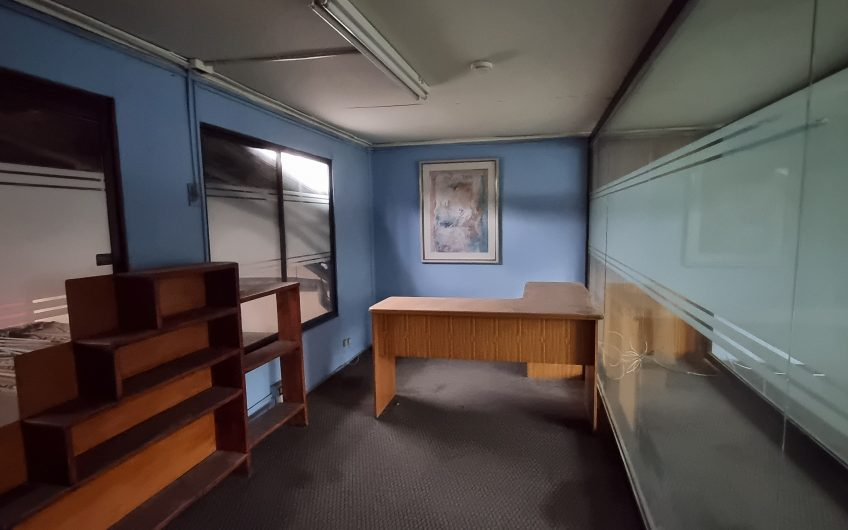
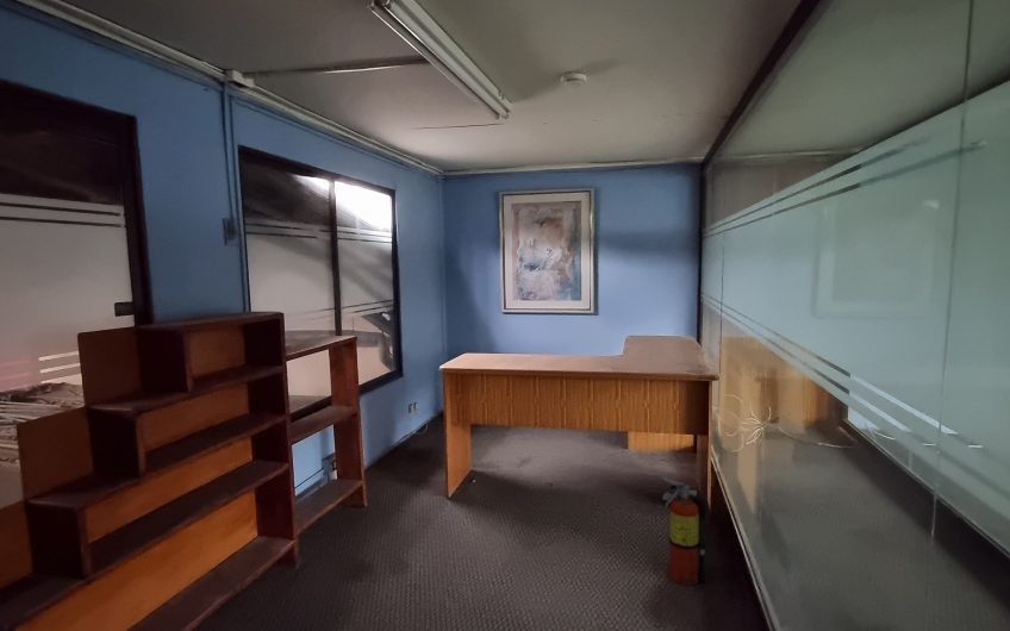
+ fire extinguisher [660,474,711,586]
